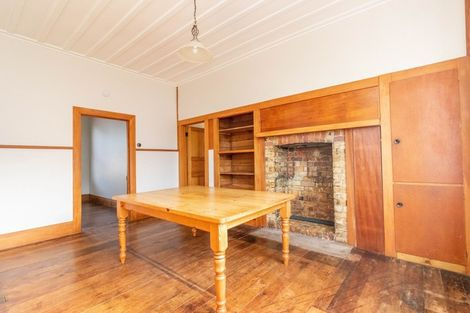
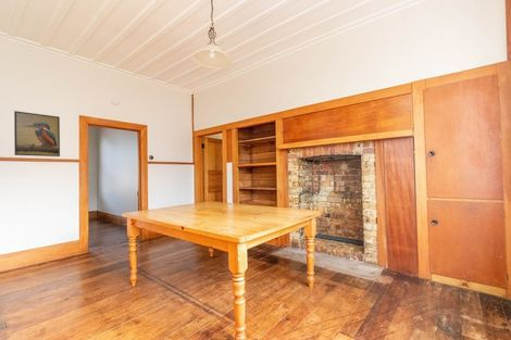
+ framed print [13,110,61,158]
